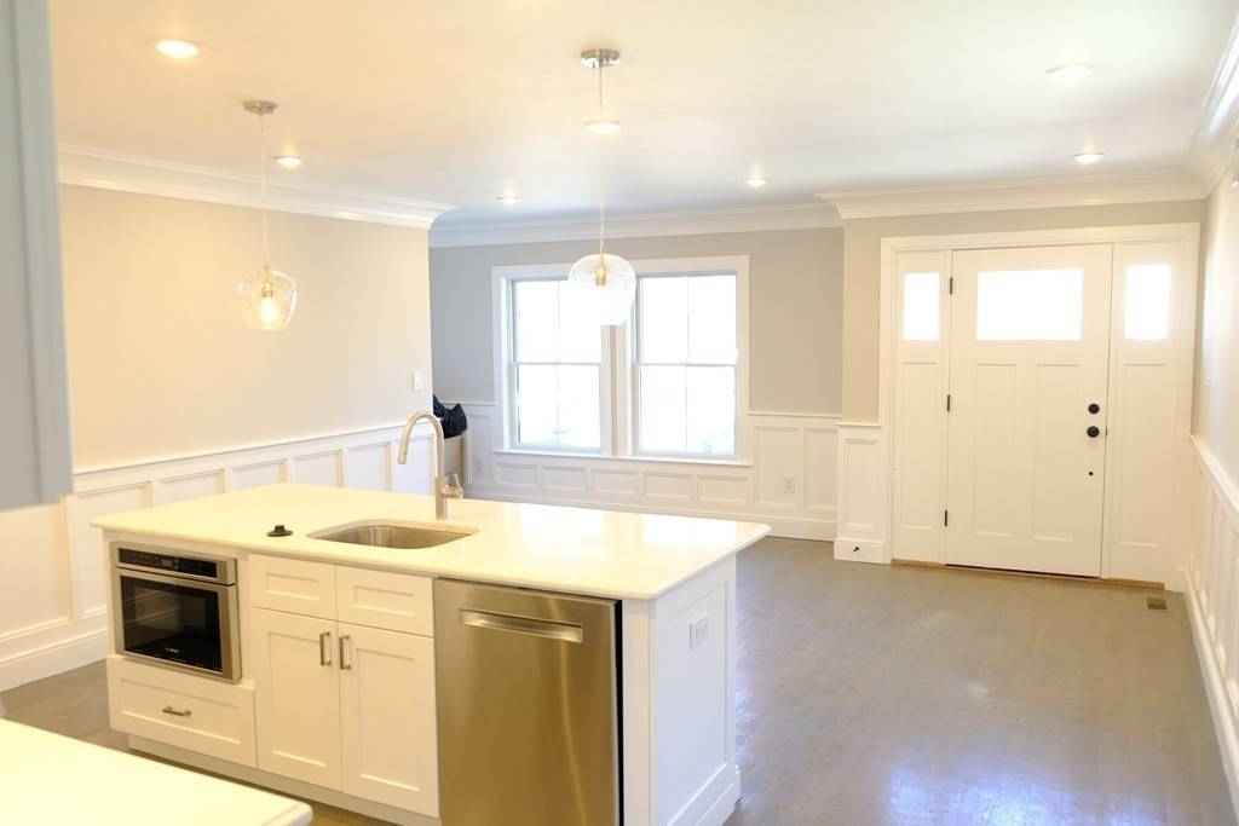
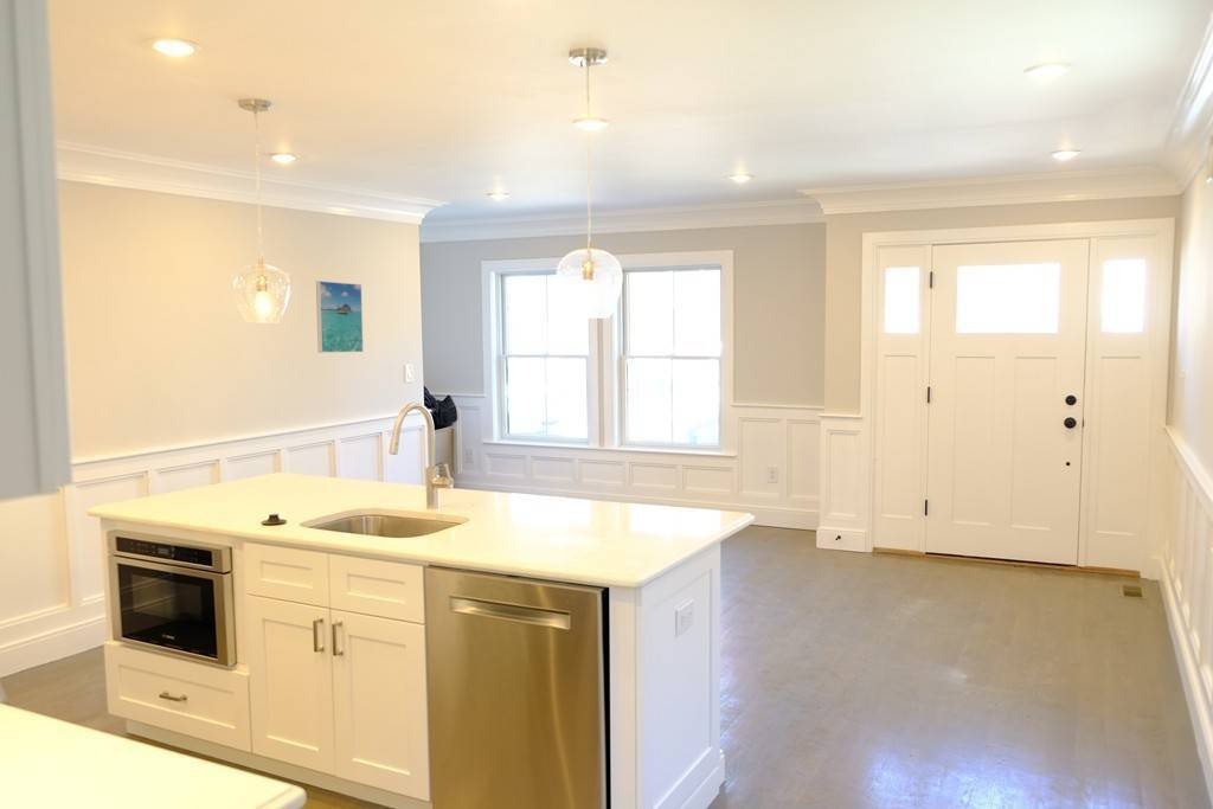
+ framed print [315,280,365,354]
